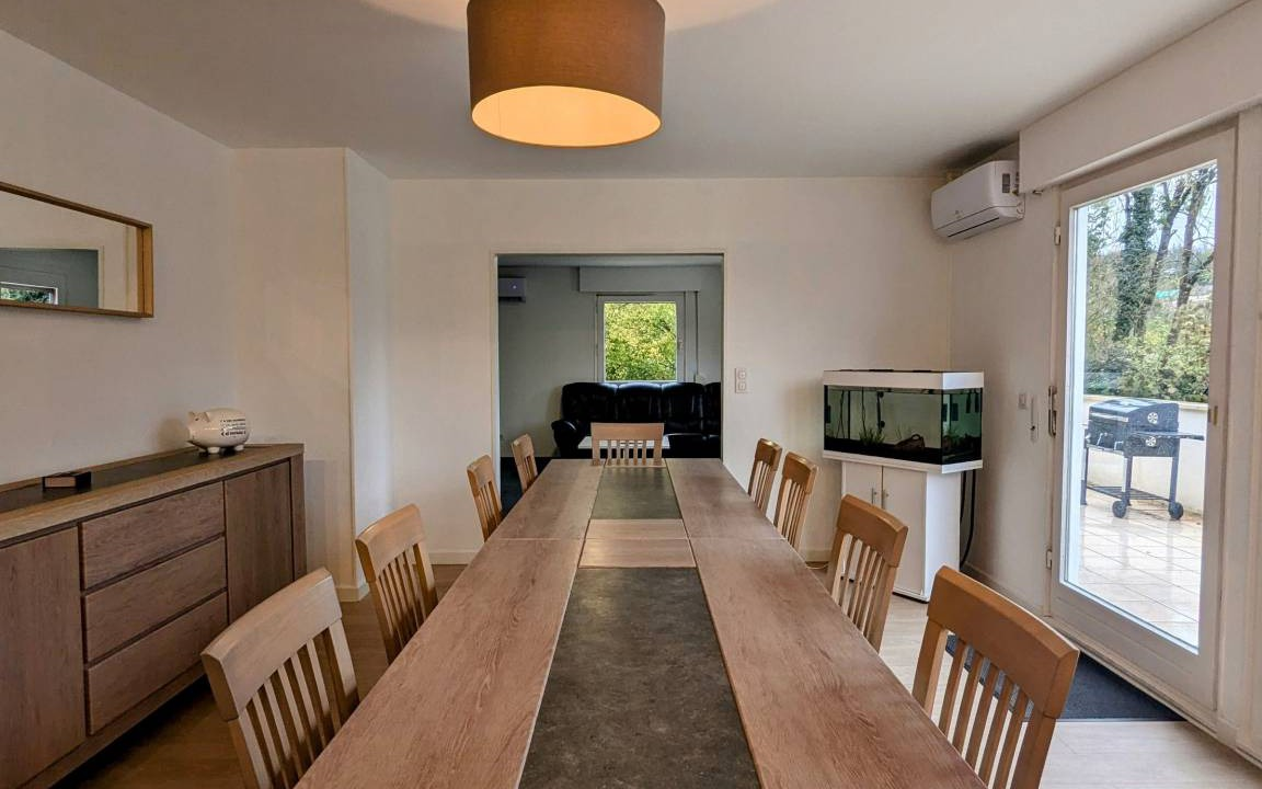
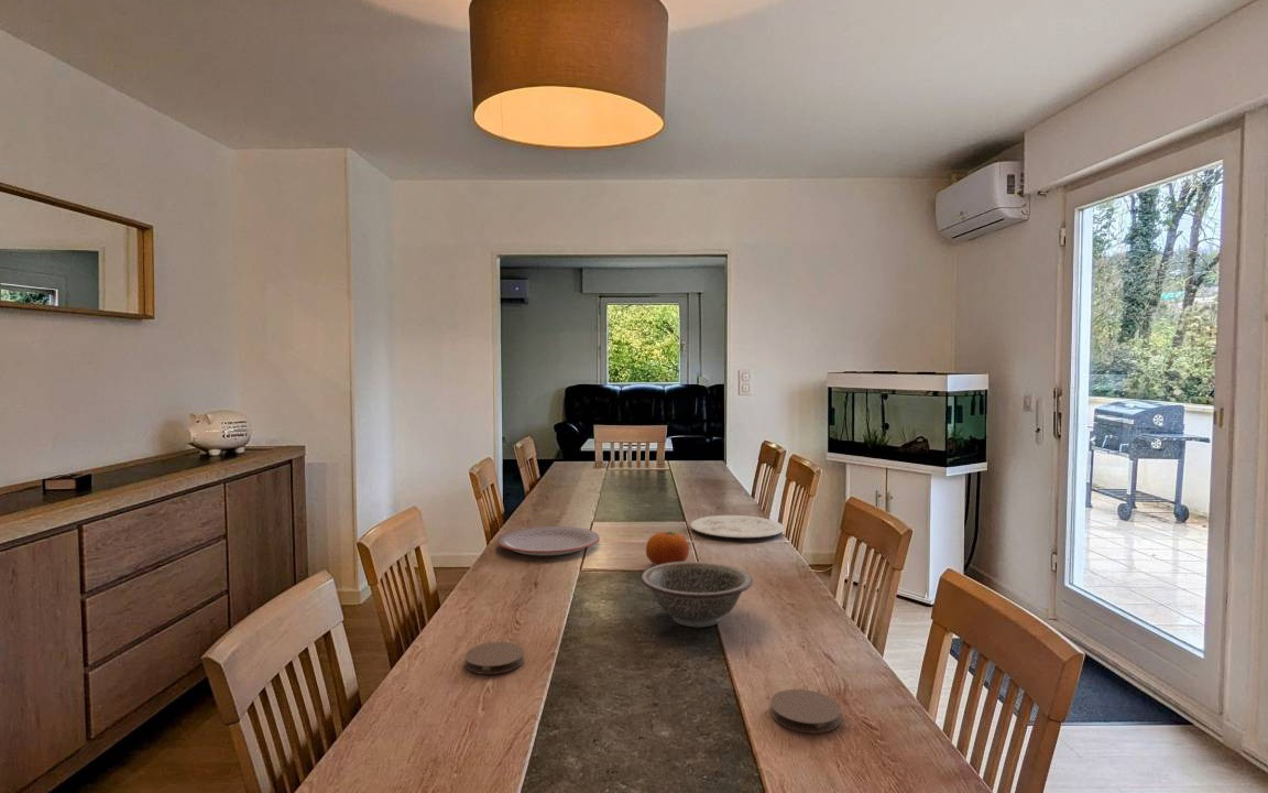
+ plate [689,514,786,539]
+ decorative bowl [640,561,754,628]
+ plate [495,525,601,556]
+ fruit [645,531,690,566]
+ coaster [463,641,525,675]
+ coaster [769,688,842,735]
